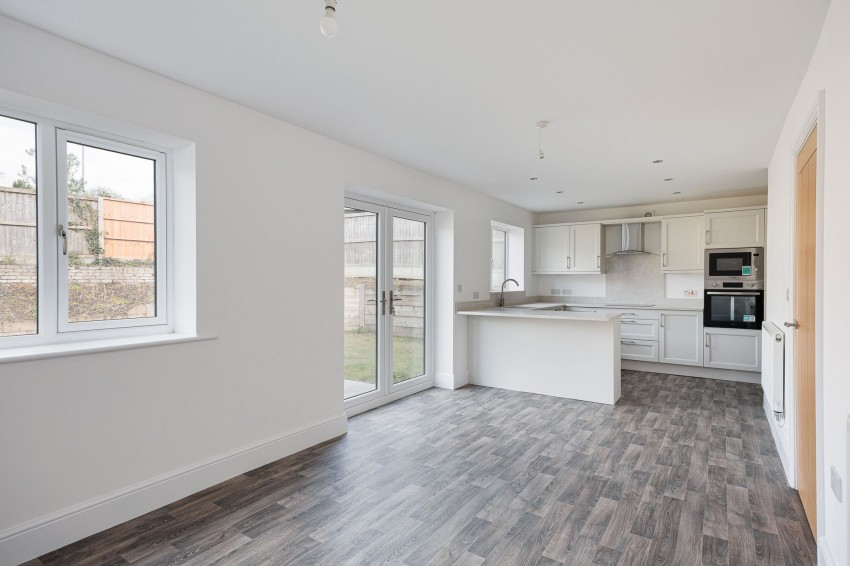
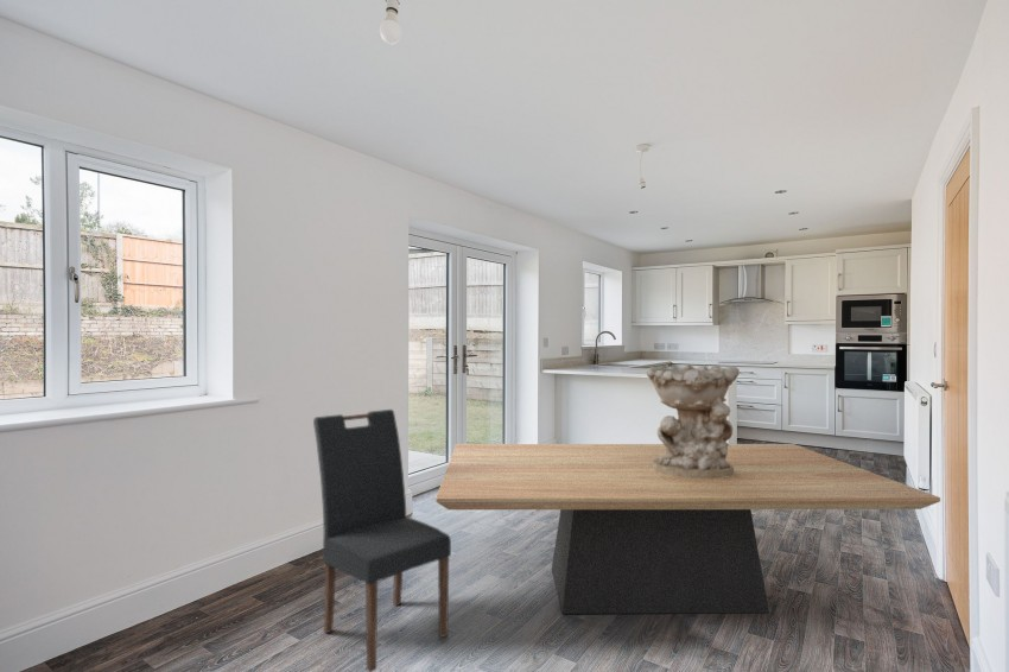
+ dining table [434,443,941,615]
+ dining chair [312,408,452,672]
+ decorative bowl [645,363,741,478]
